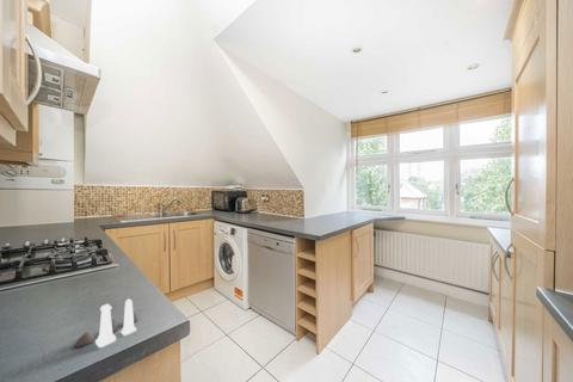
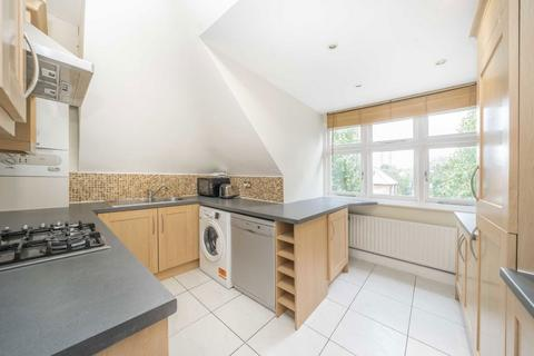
- salt and pepper shaker set [73,297,138,349]
